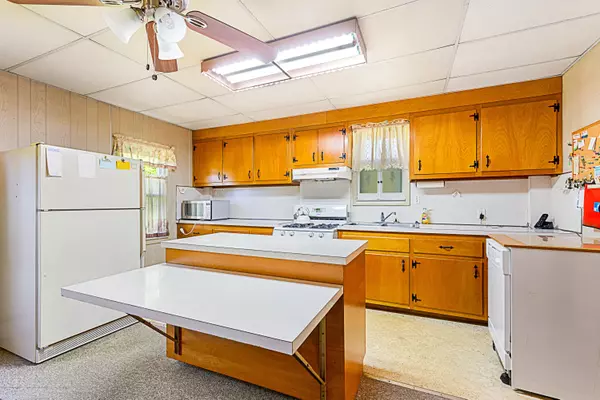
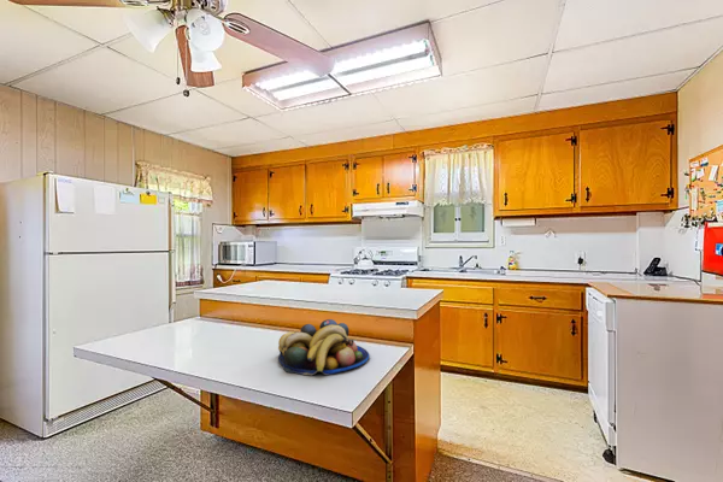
+ fruit bowl [277,318,371,377]
